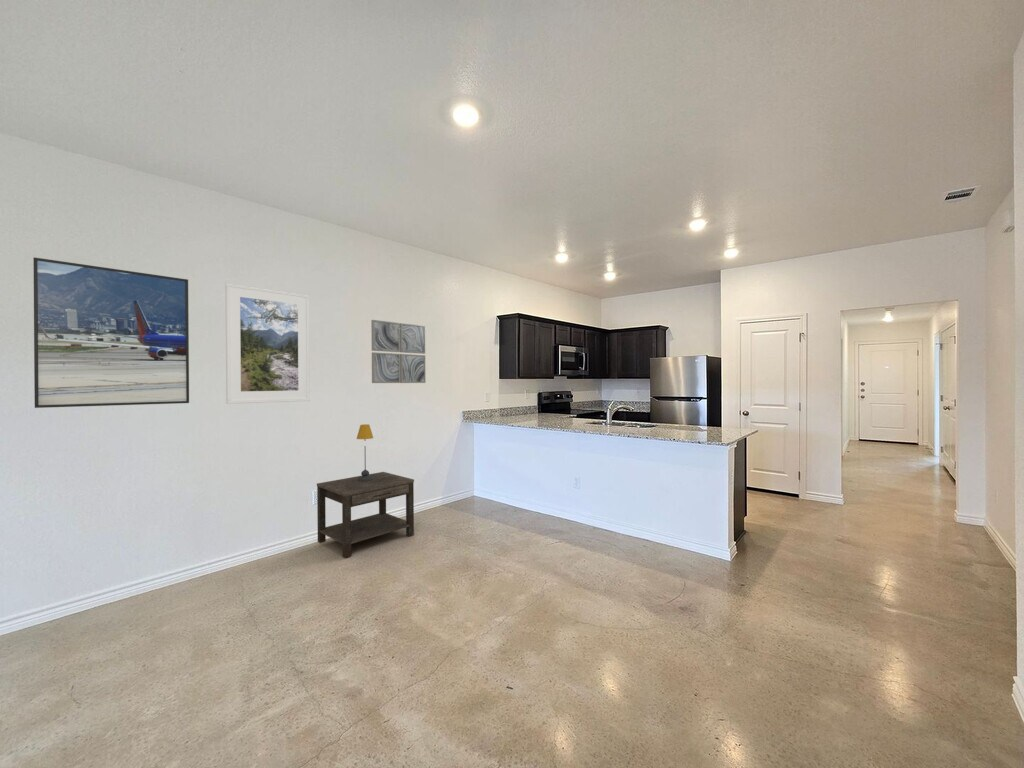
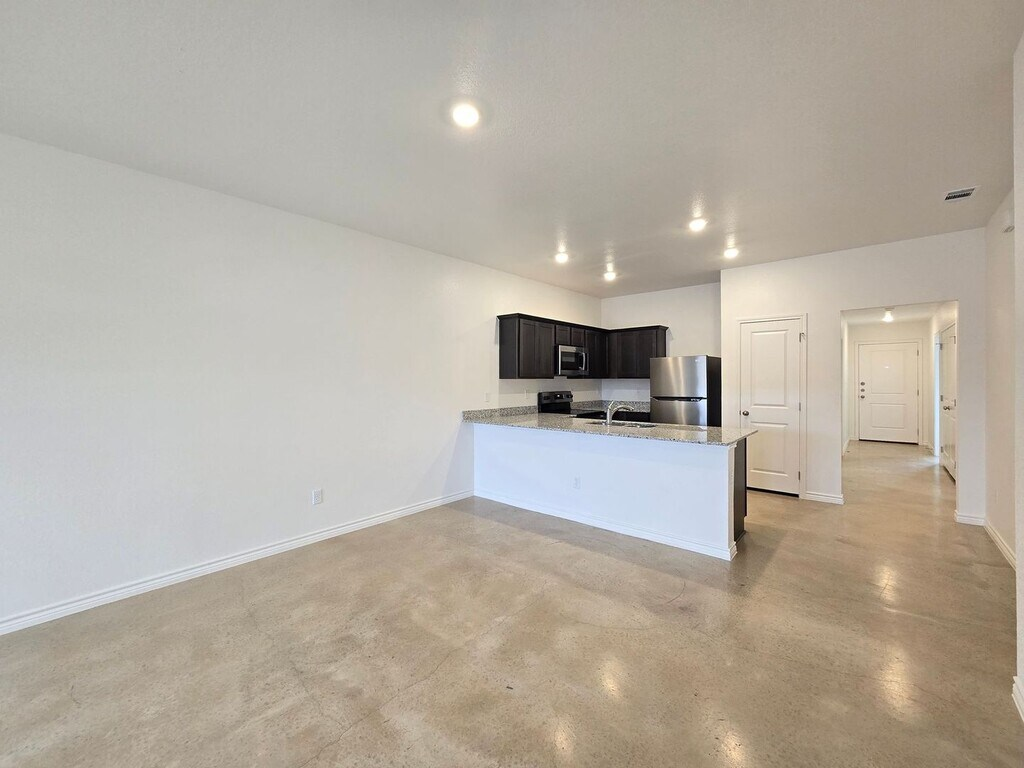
- side table [316,471,415,559]
- table lamp [355,423,374,482]
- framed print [225,282,311,405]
- wall art [370,319,427,384]
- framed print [32,256,190,409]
